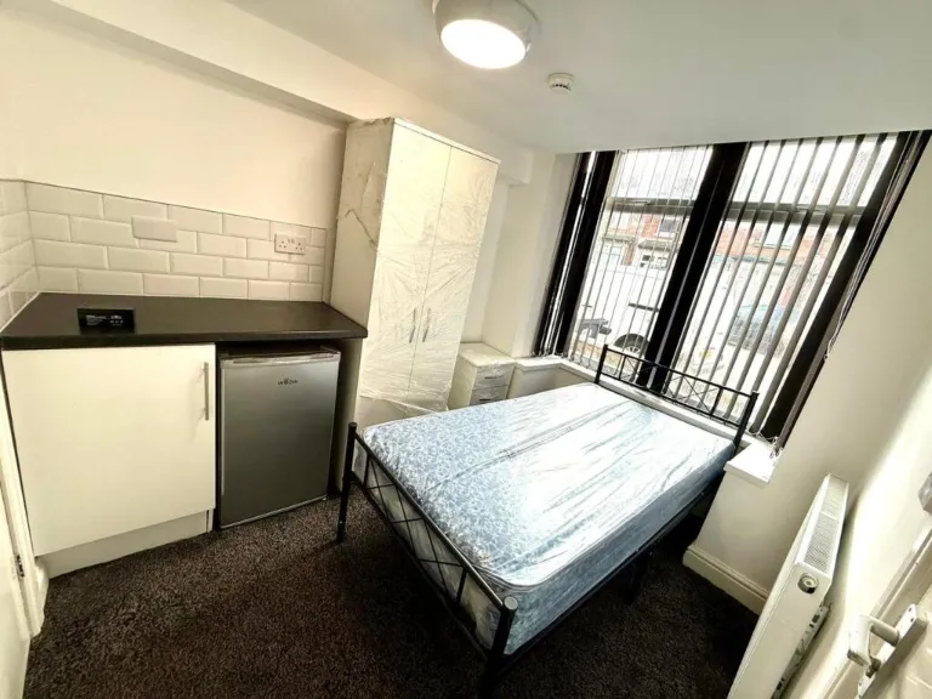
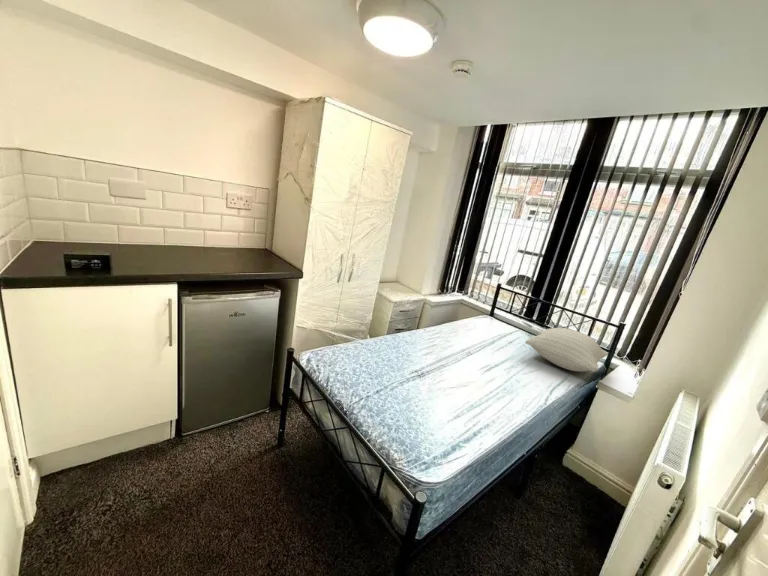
+ pillow [524,327,609,372]
